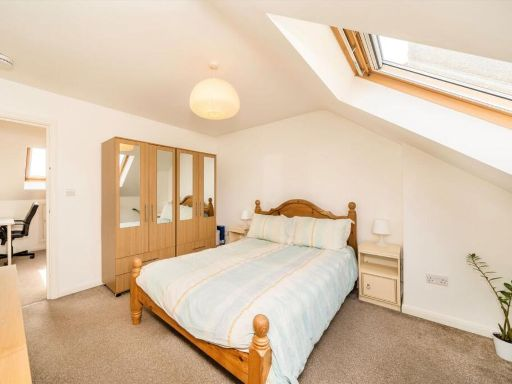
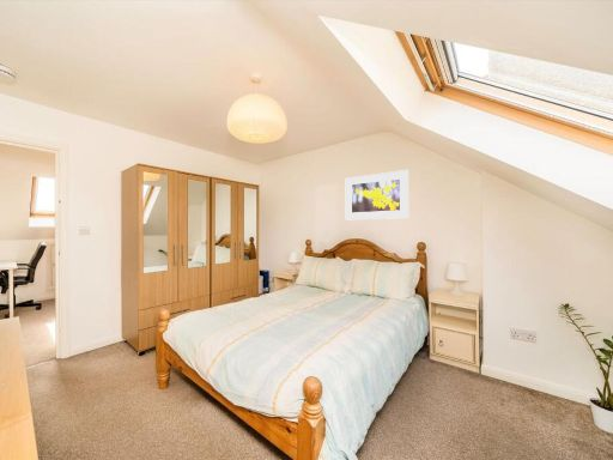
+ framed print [345,169,409,220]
